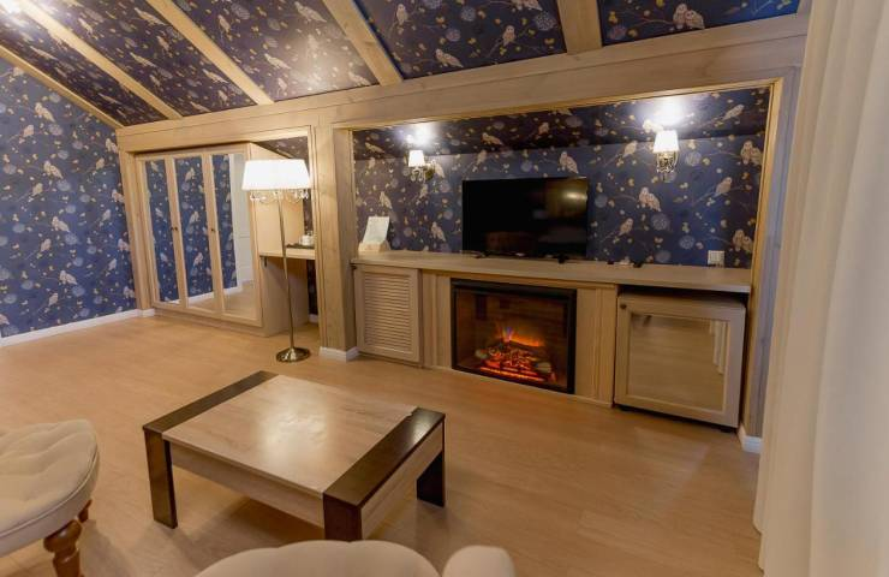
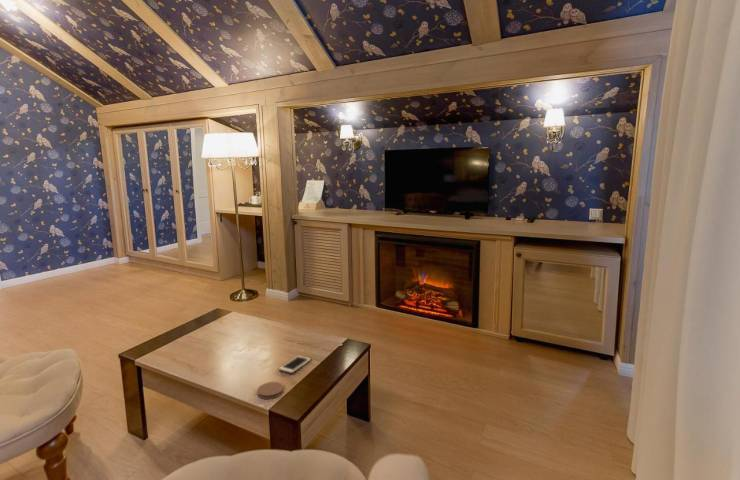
+ cell phone [278,354,312,375]
+ coaster [256,381,284,400]
